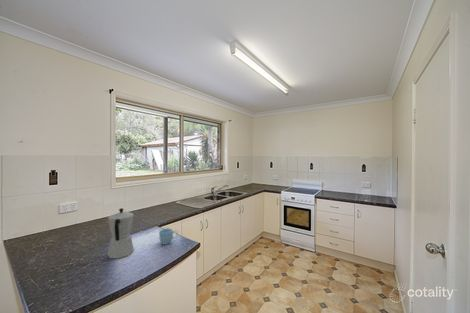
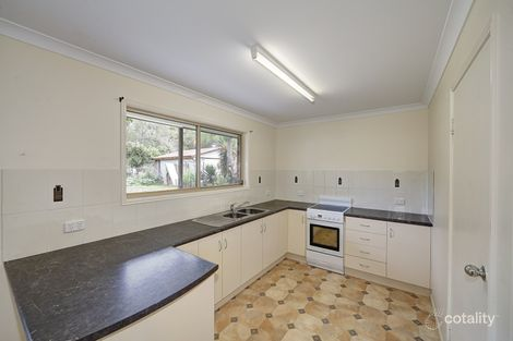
- moka pot [107,207,135,260]
- mug [158,227,179,245]
